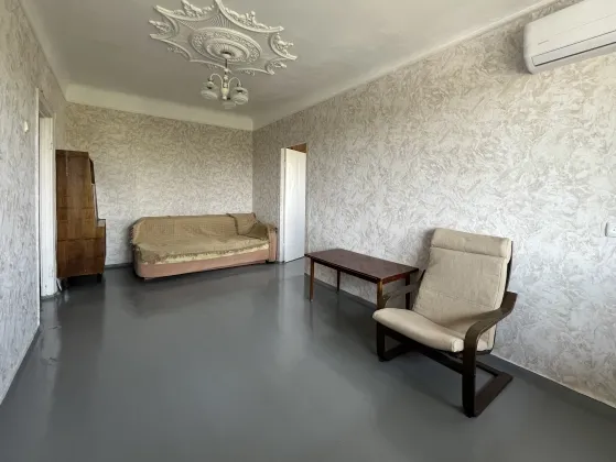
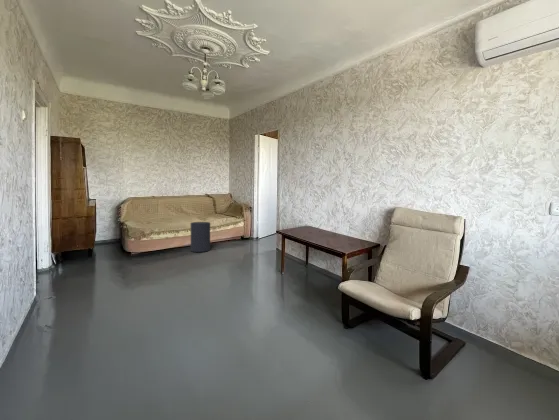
+ waste bin [190,221,211,253]
